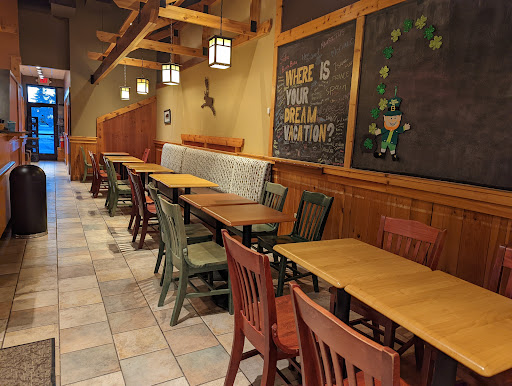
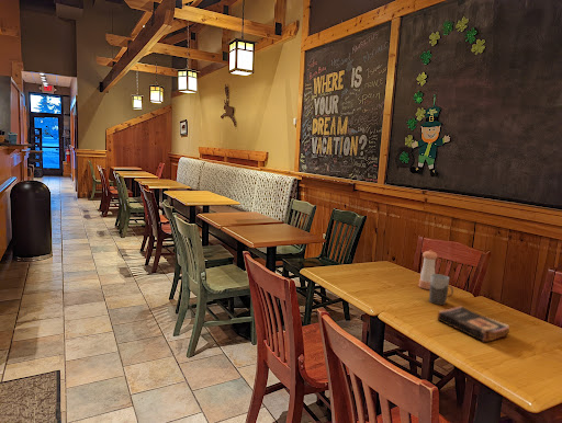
+ pepper shaker [418,249,439,290]
+ mug [428,273,454,306]
+ book [437,305,510,343]
